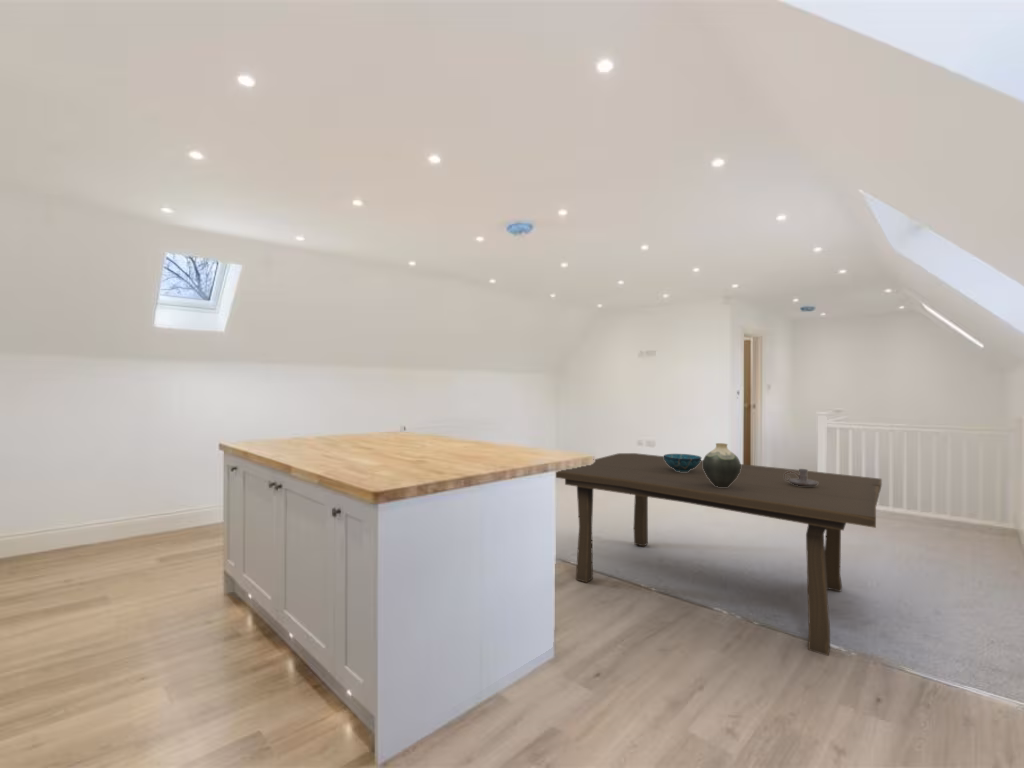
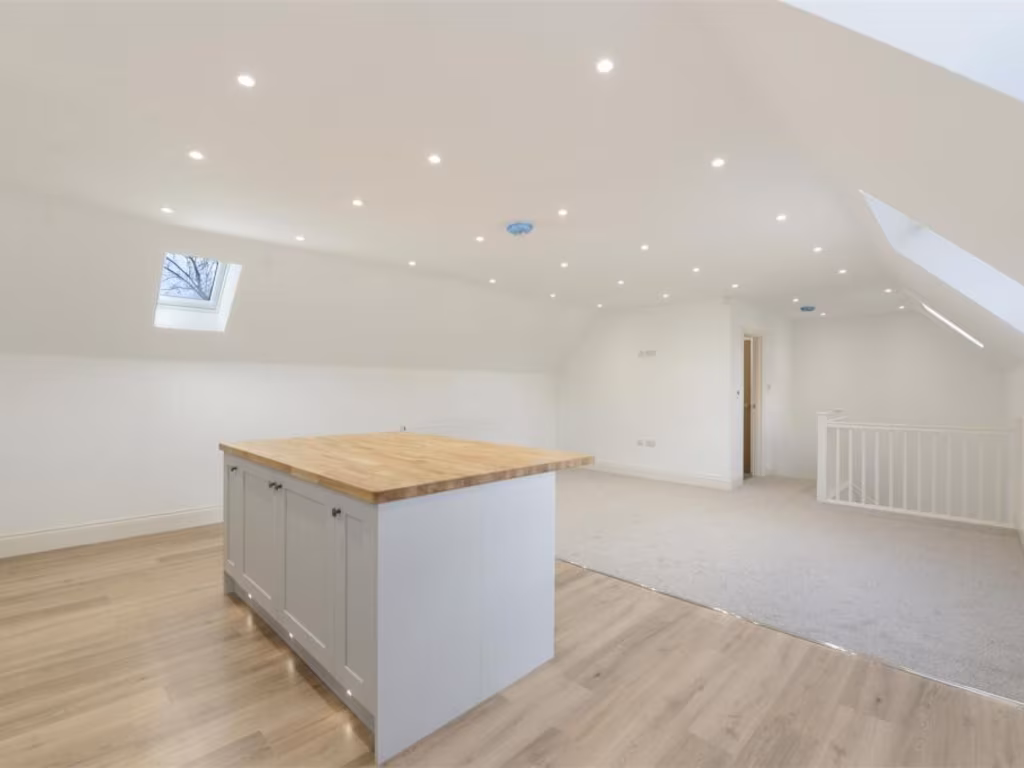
- decorative bowl [663,453,702,472]
- vase [702,442,741,487]
- candle holder [784,468,818,486]
- dining table [555,452,883,657]
